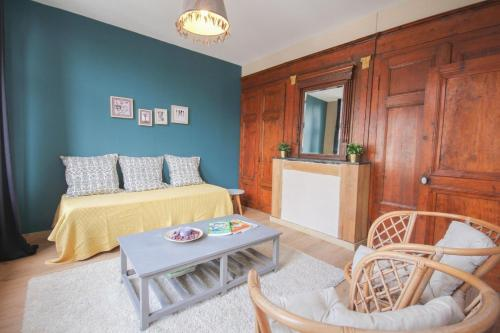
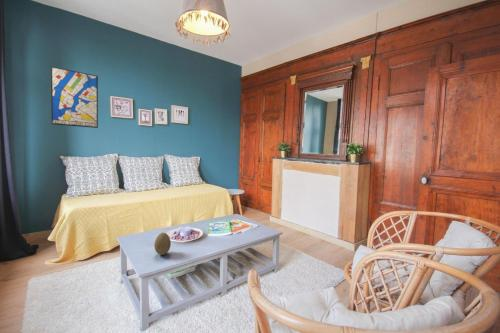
+ decorative egg [153,232,172,256]
+ wall art [50,66,99,129]
